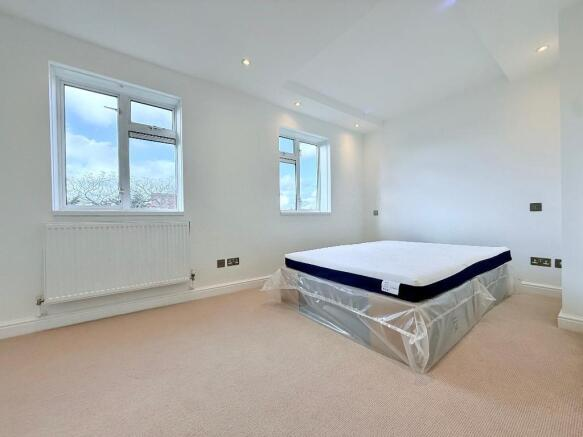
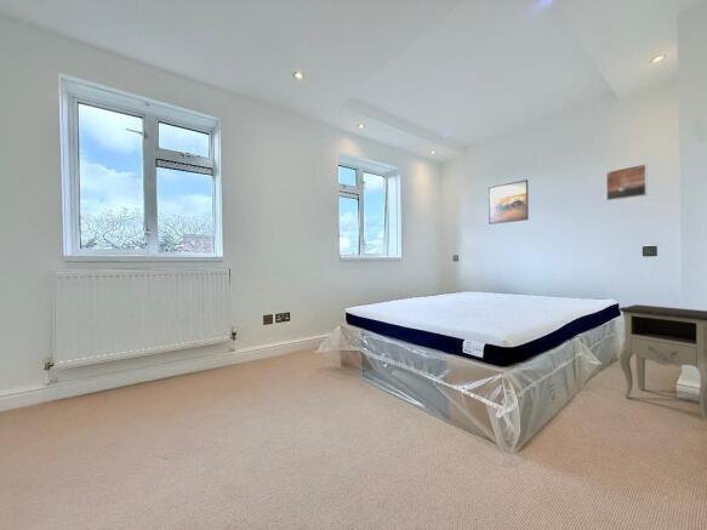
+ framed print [605,163,648,203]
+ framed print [488,178,530,226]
+ nightstand [617,303,707,421]
